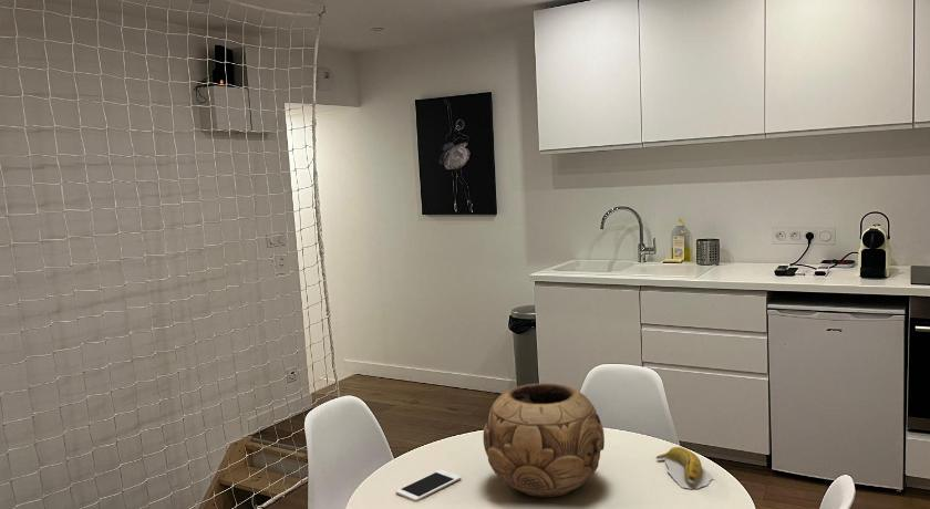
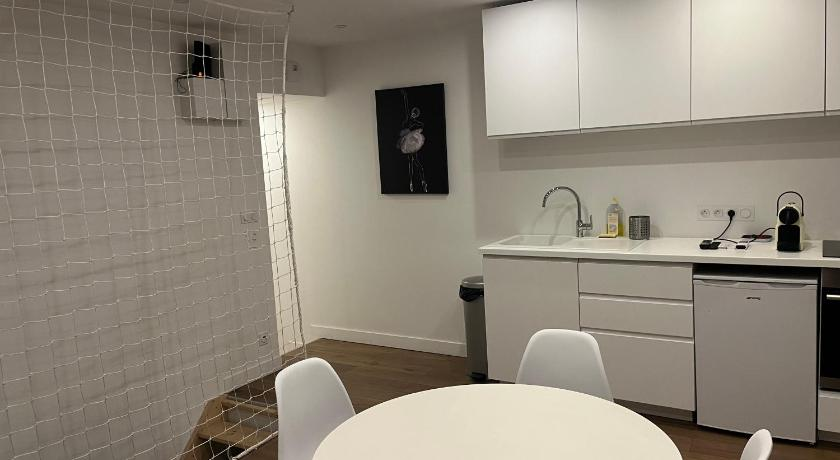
- banana [655,446,715,490]
- cell phone [395,469,462,502]
- decorative bowl [482,382,606,498]
